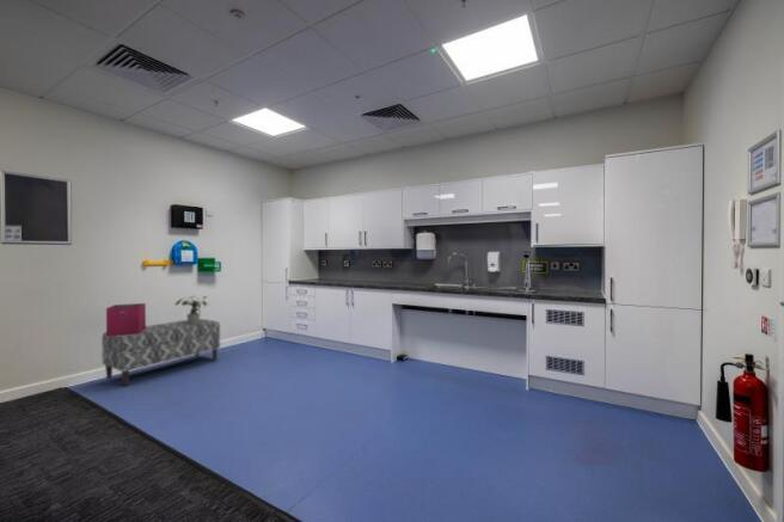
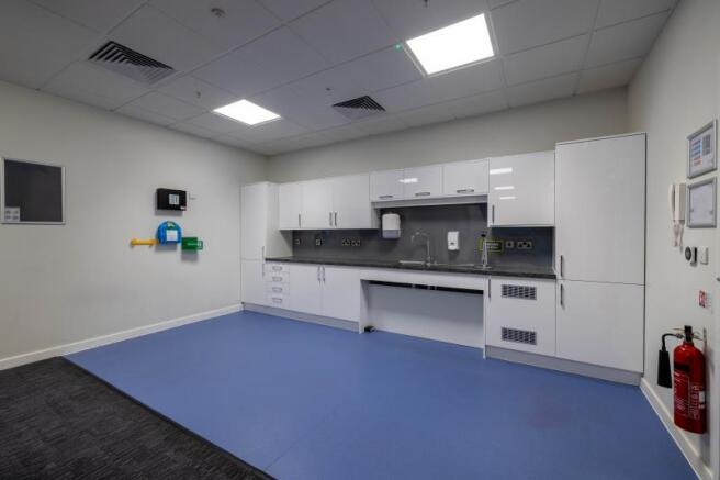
- potted plant [173,295,210,325]
- bench [100,318,221,387]
- storage bin [105,302,147,337]
